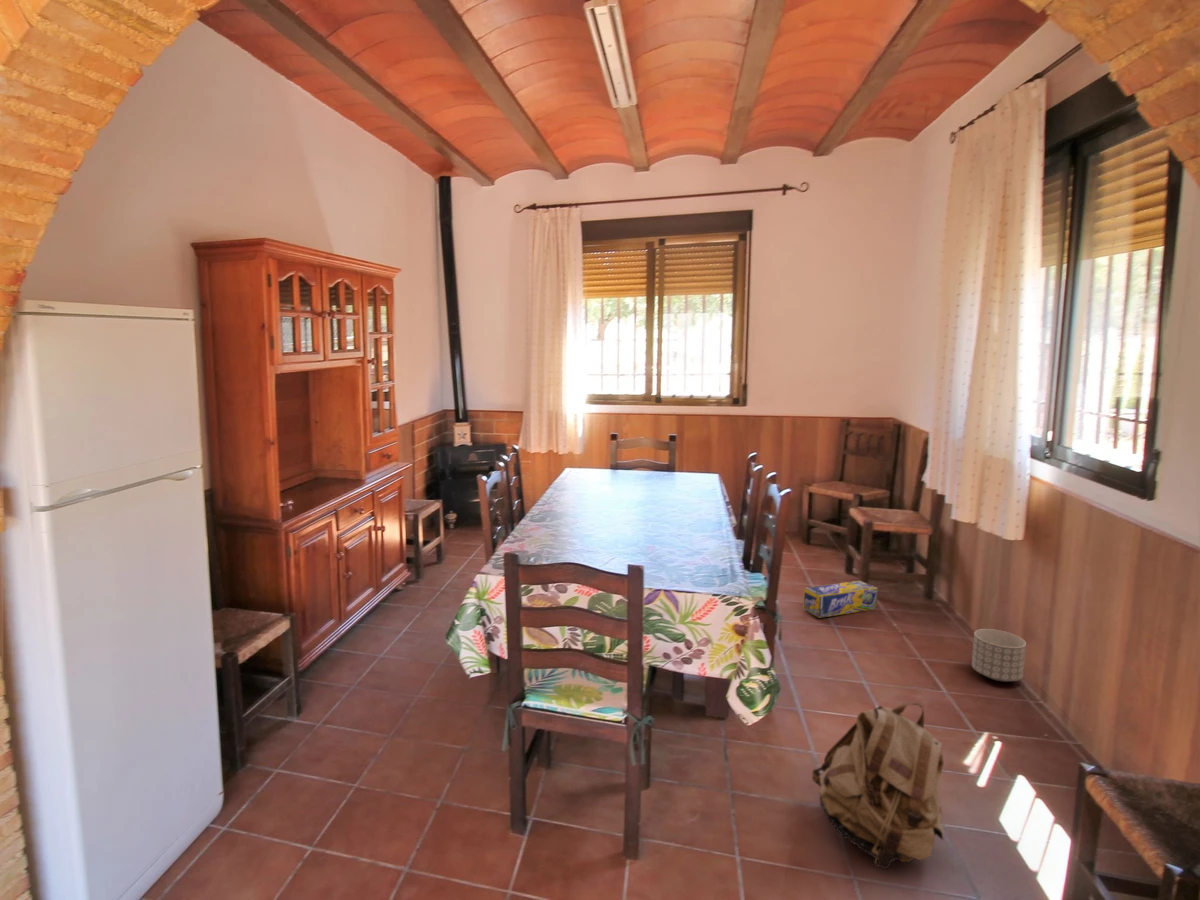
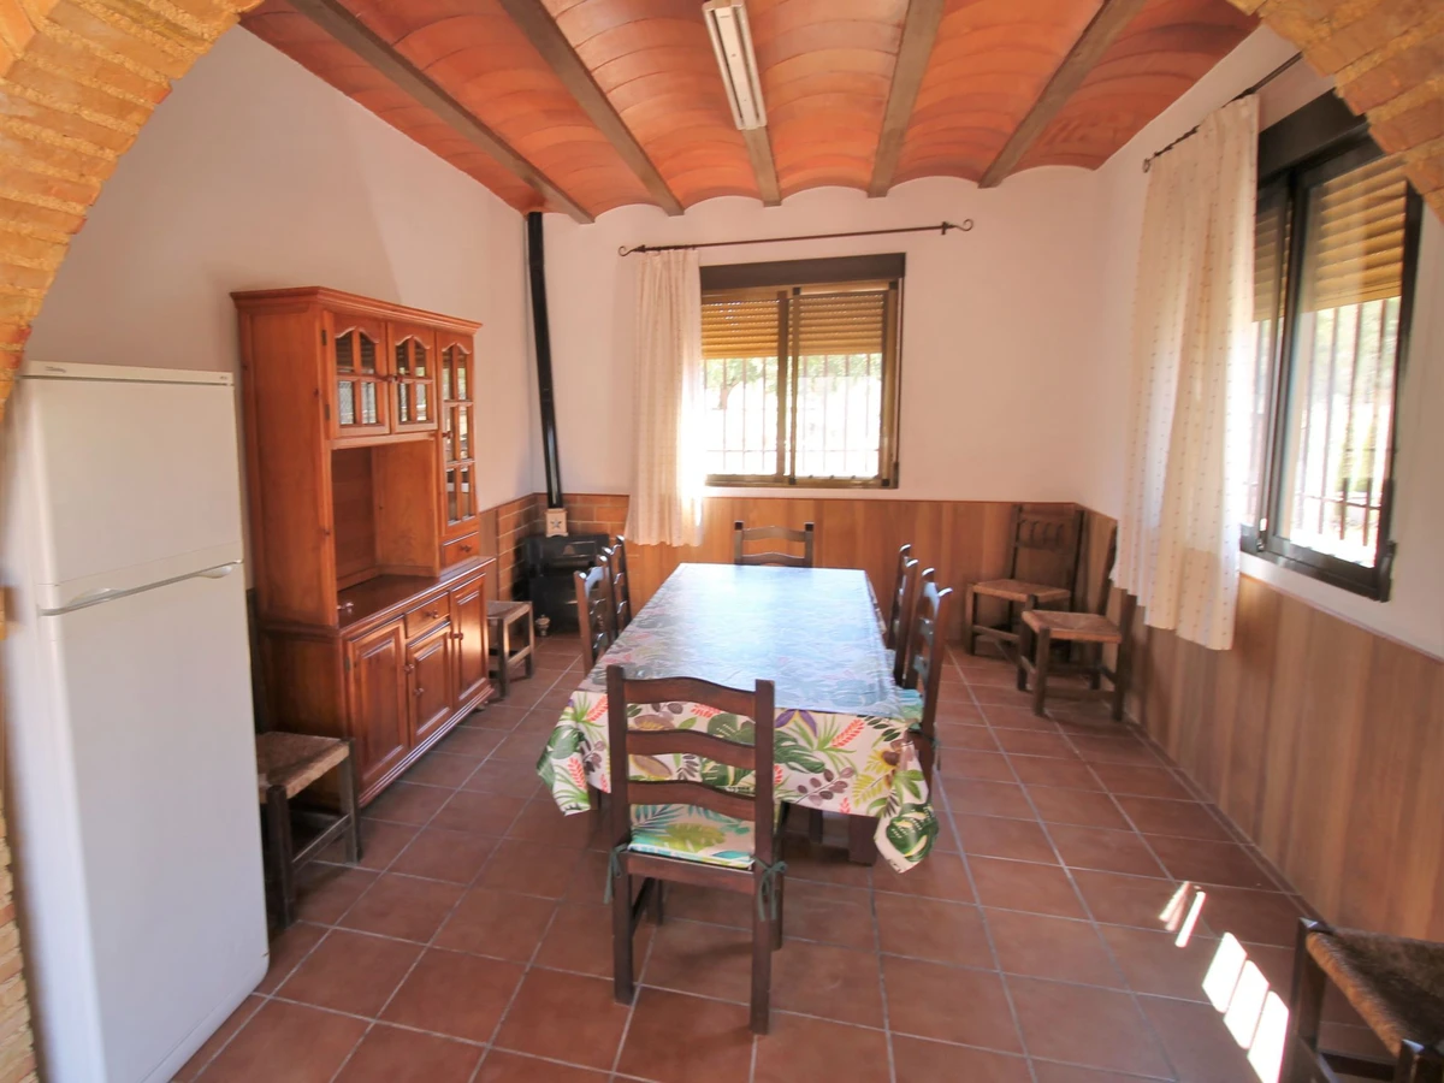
- box [802,580,879,619]
- planter [971,628,1027,683]
- backpack [811,701,945,871]
